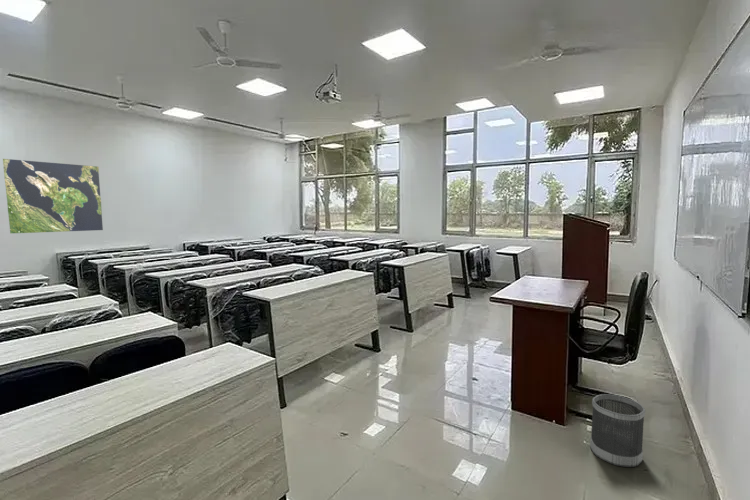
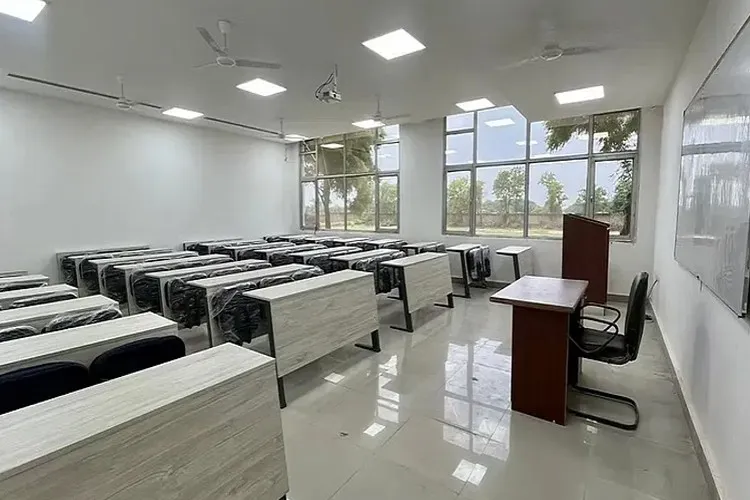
- wastebasket [589,393,646,468]
- world map [2,158,104,235]
